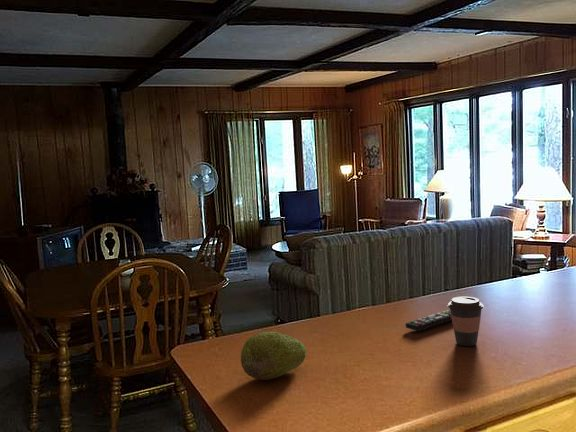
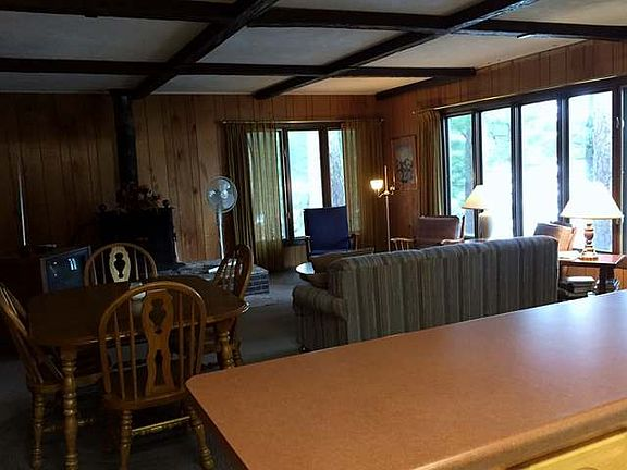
- fruit [240,331,307,381]
- coffee cup [447,296,485,347]
- remote control [404,309,452,332]
